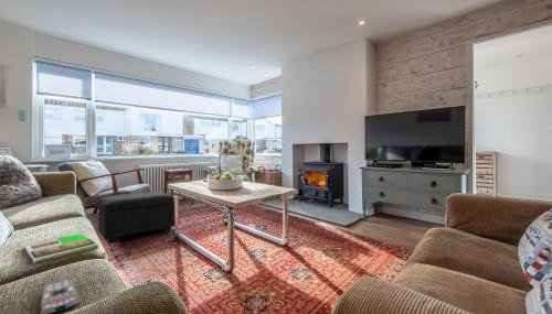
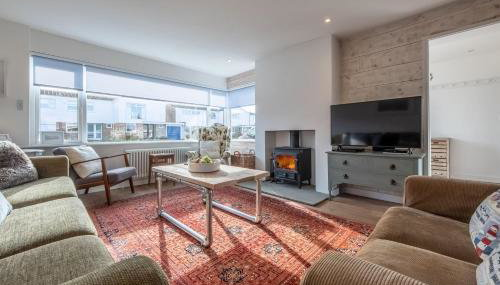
- magazine [22,232,99,264]
- footstool [97,191,176,245]
- remote control [39,278,79,314]
